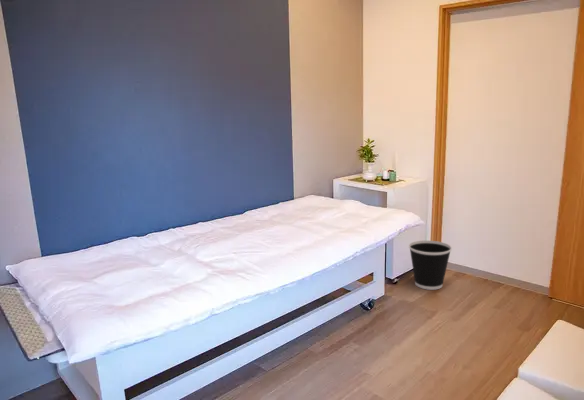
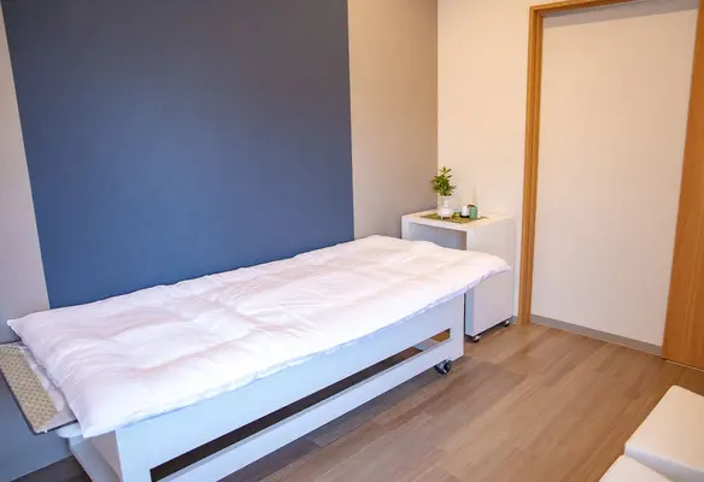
- wastebasket [408,240,453,291]
